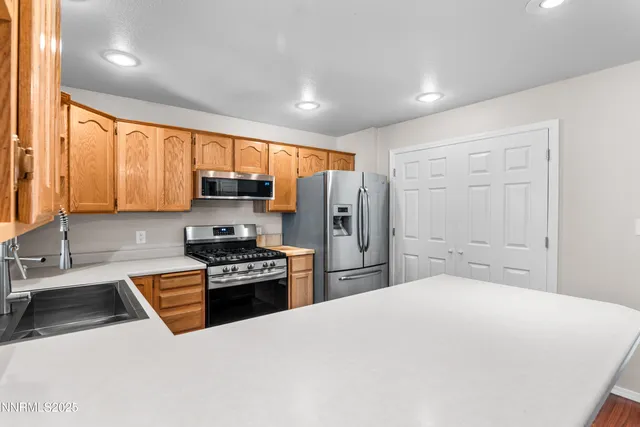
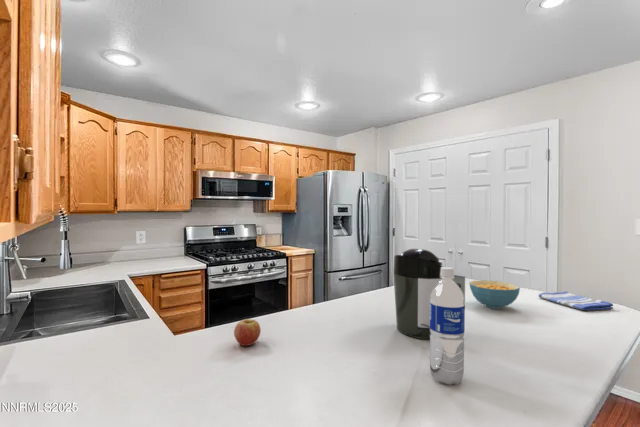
+ water bottle [429,266,466,386]
+ coffee maker [392,248,466,340]
+ fruit [233,318,262,347]
+ cereal bowl [468,279,521,310]
+ dish towel [537,290,614,311]
